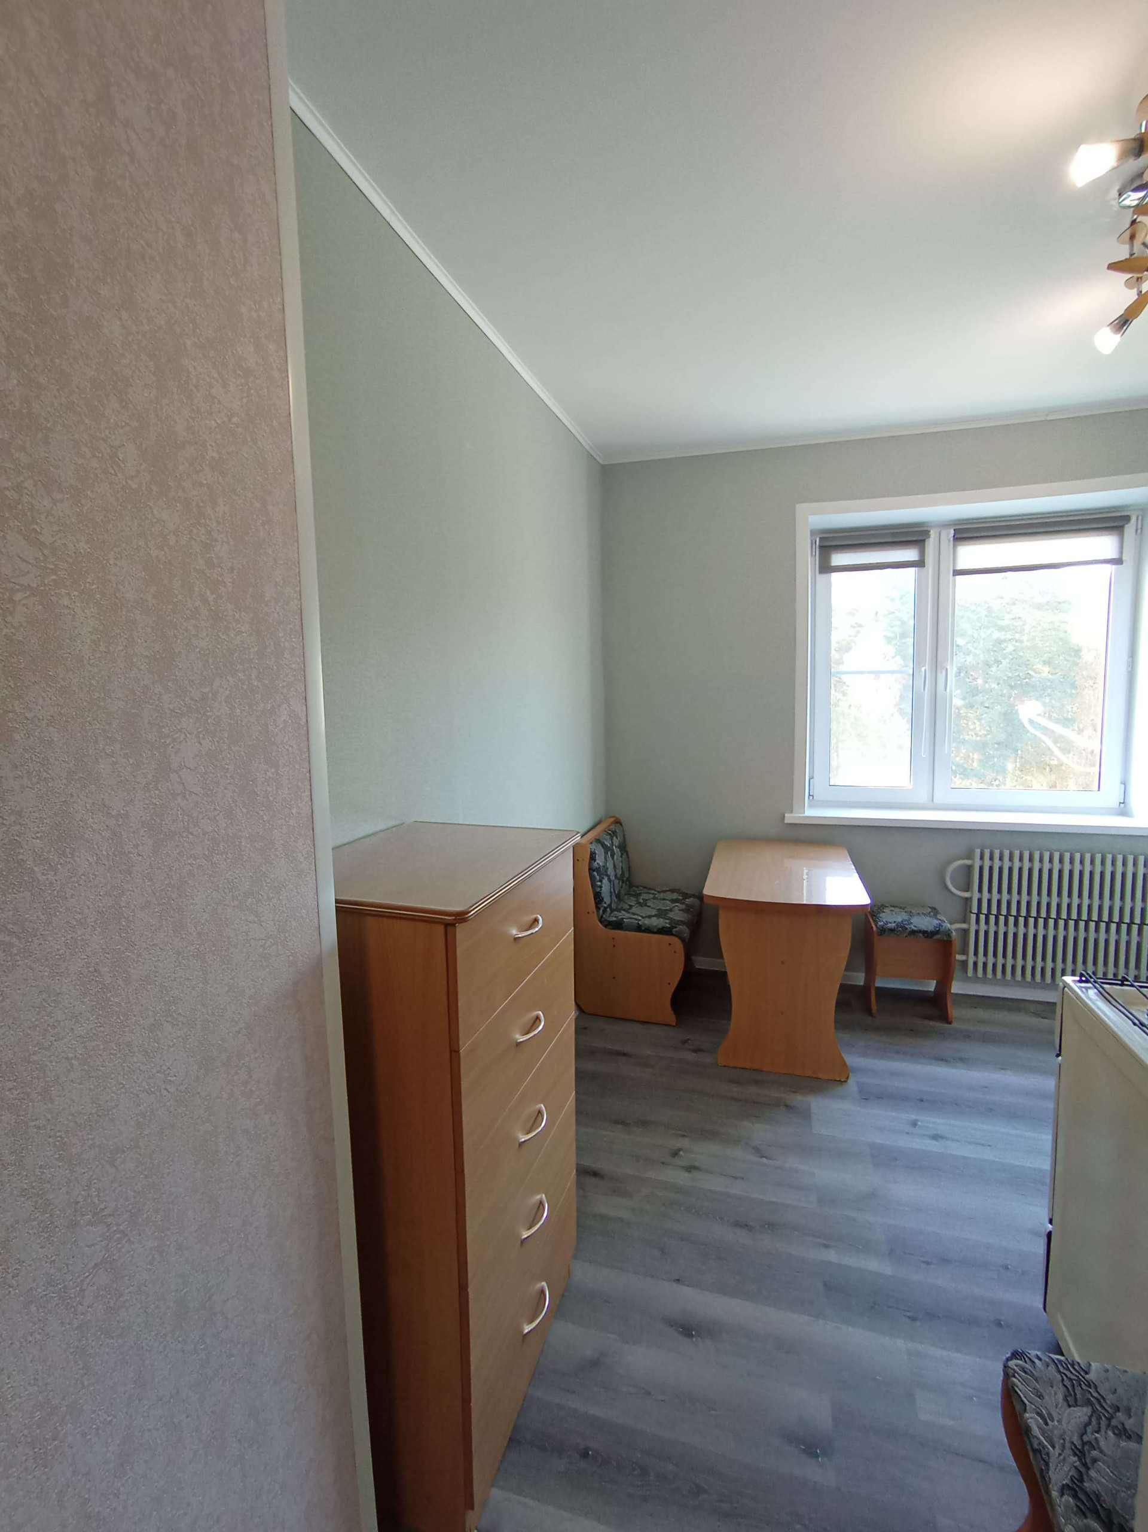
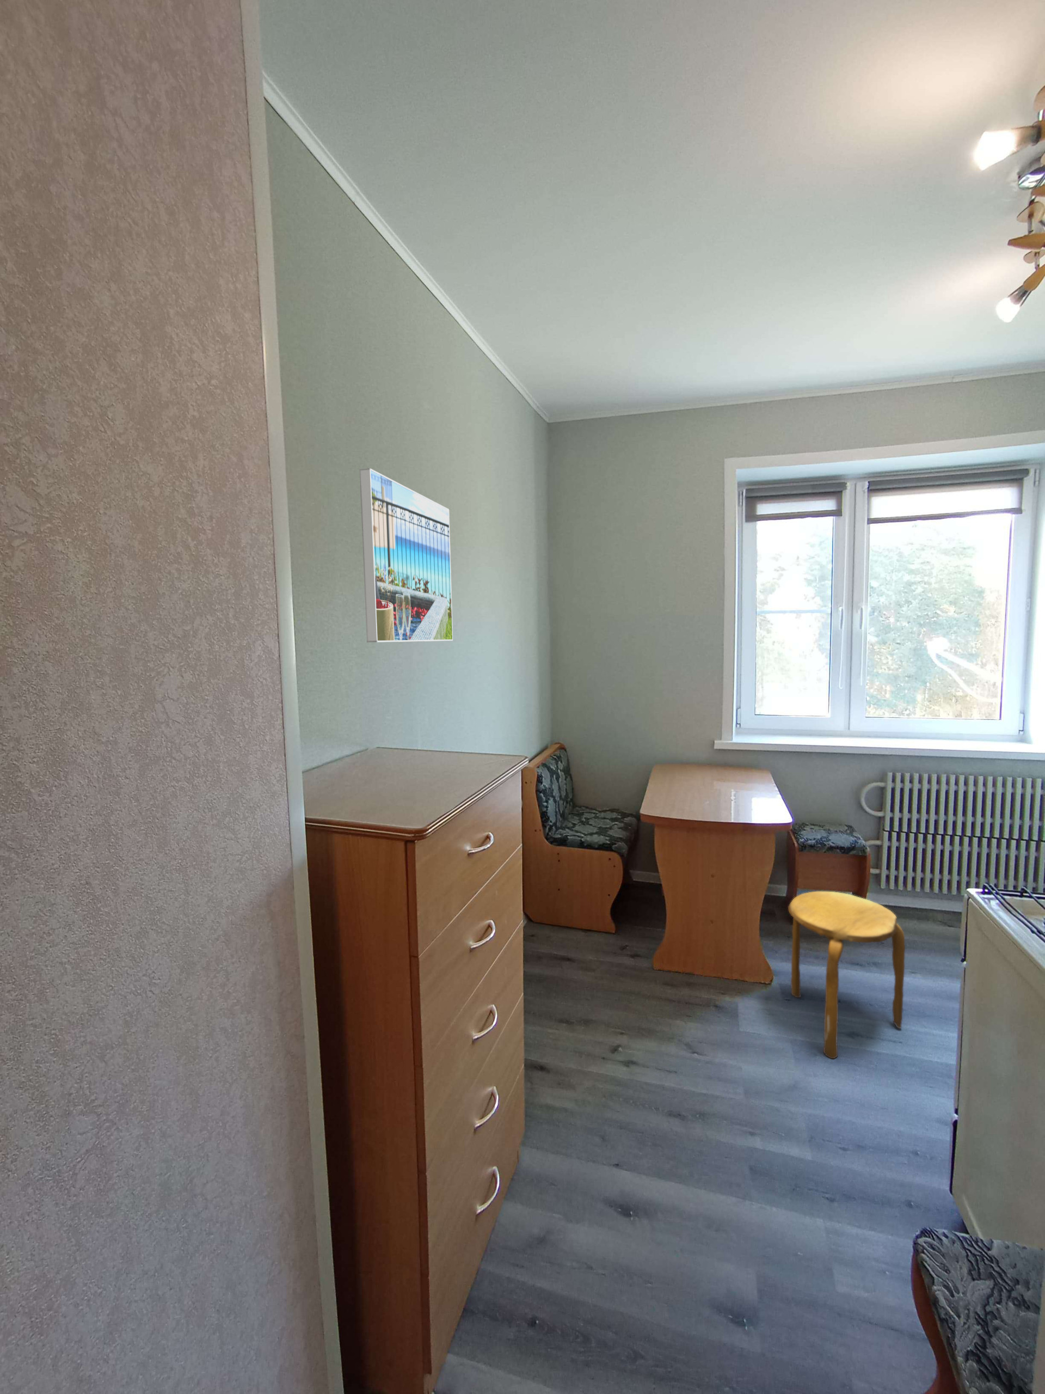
+ stool [787,891,906,1059]
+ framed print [359,468,453,643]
